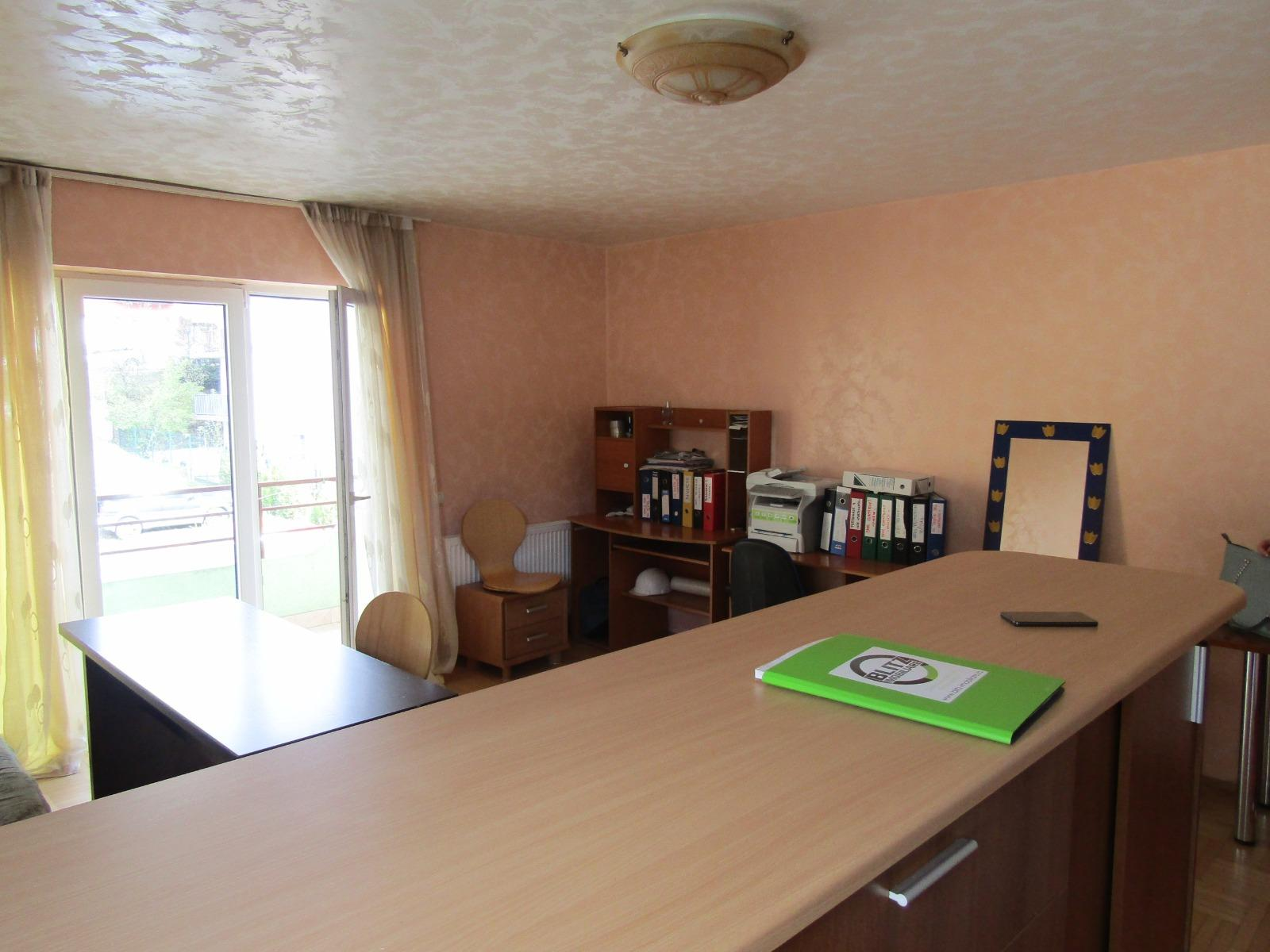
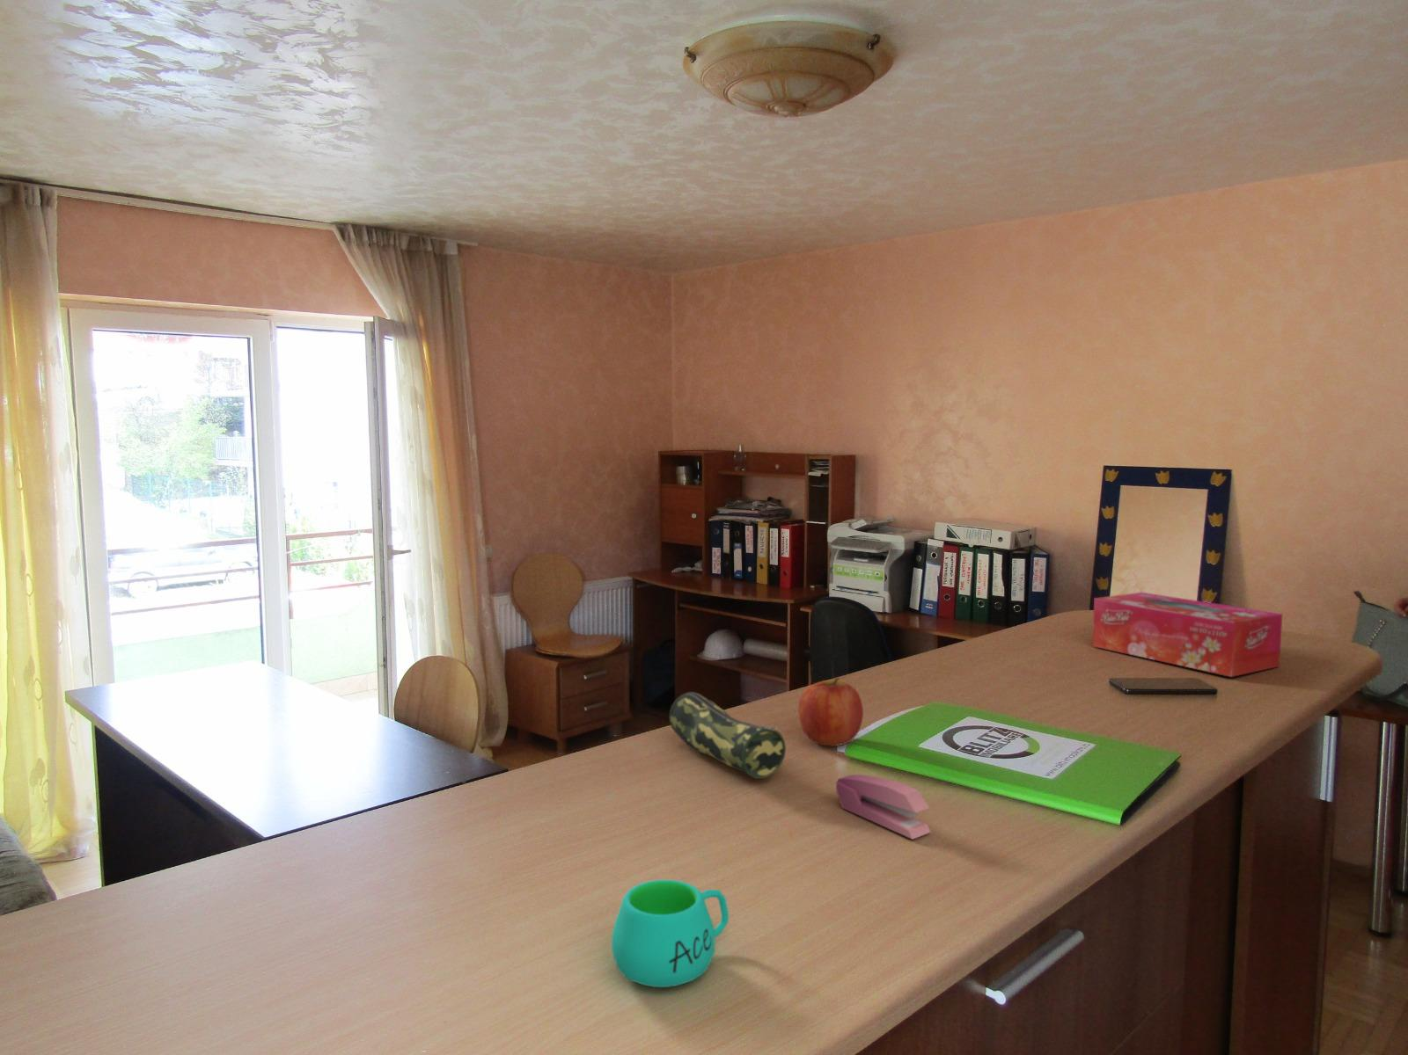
+ fruit [797,676,864,747]
+ mug [611,879,729,989]
+ stapler [835,774,932,840]
+ pencil case [669,692,787,780]
+ tissue box [1091,592,1283,678]
